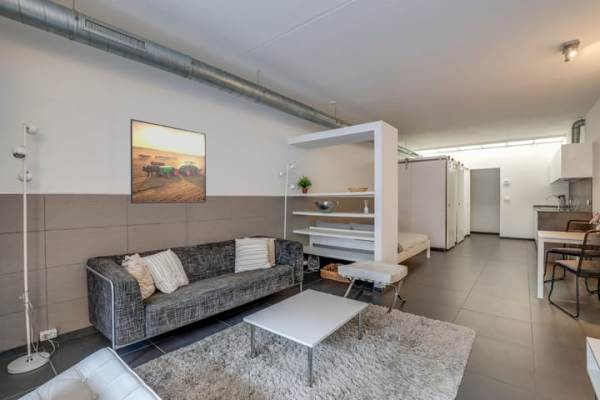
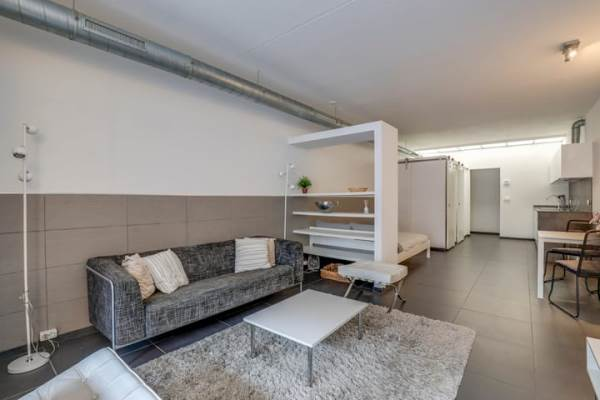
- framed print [129,118,207,205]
